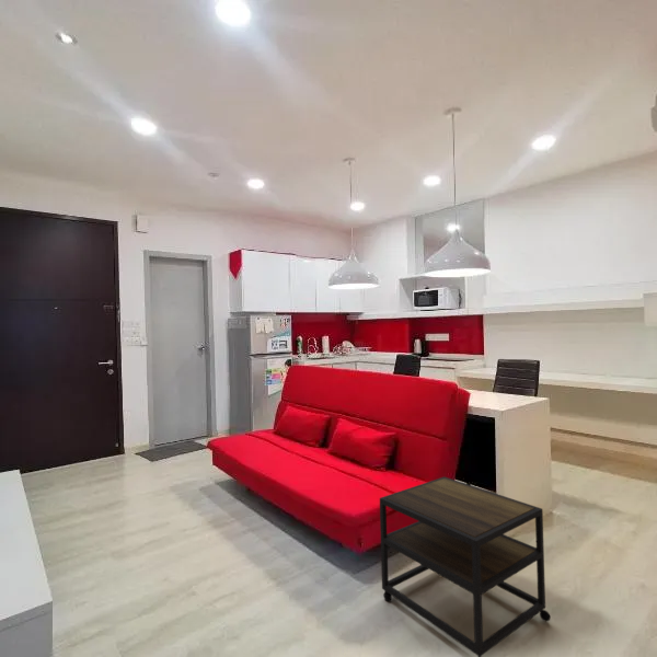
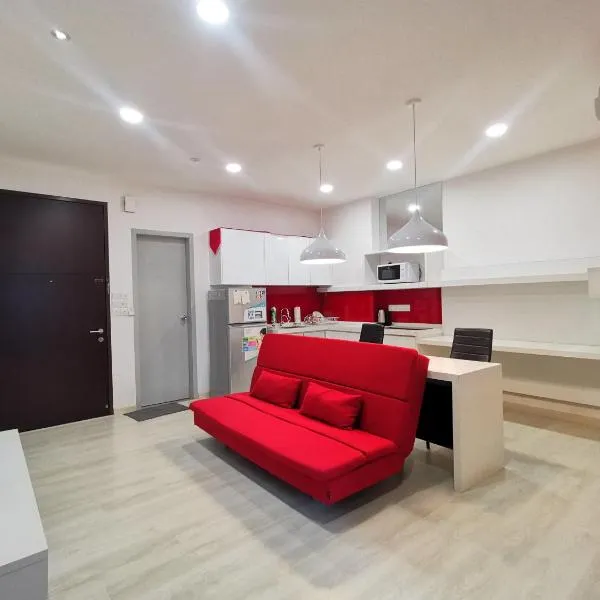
- side table [379,475,552,657]
